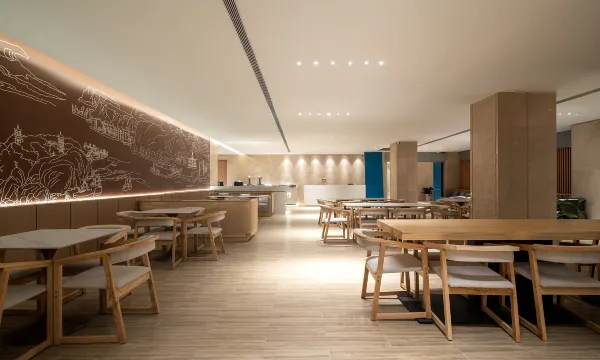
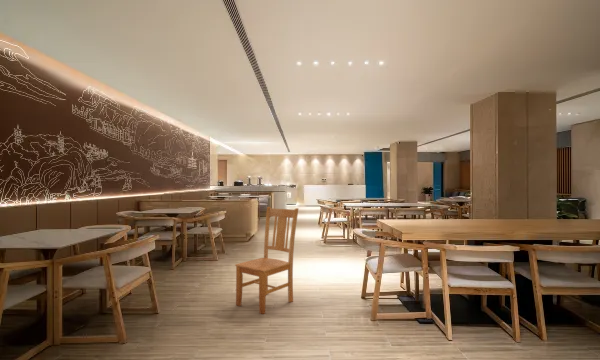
+ chair [234,206,299,315]
